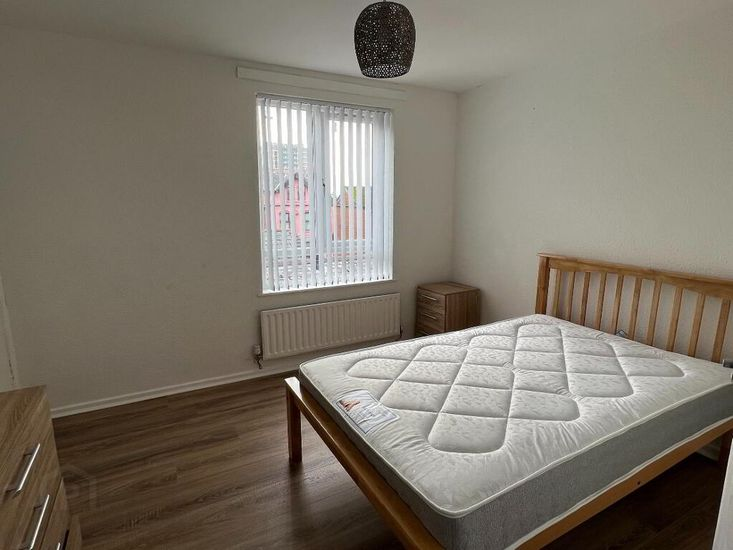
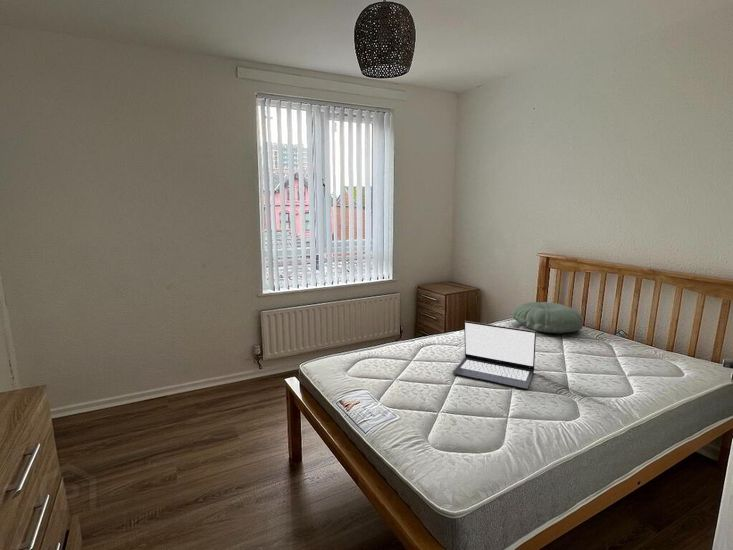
+ laptop [452,320,537,390]
+ pillow [511,301,584,334]
